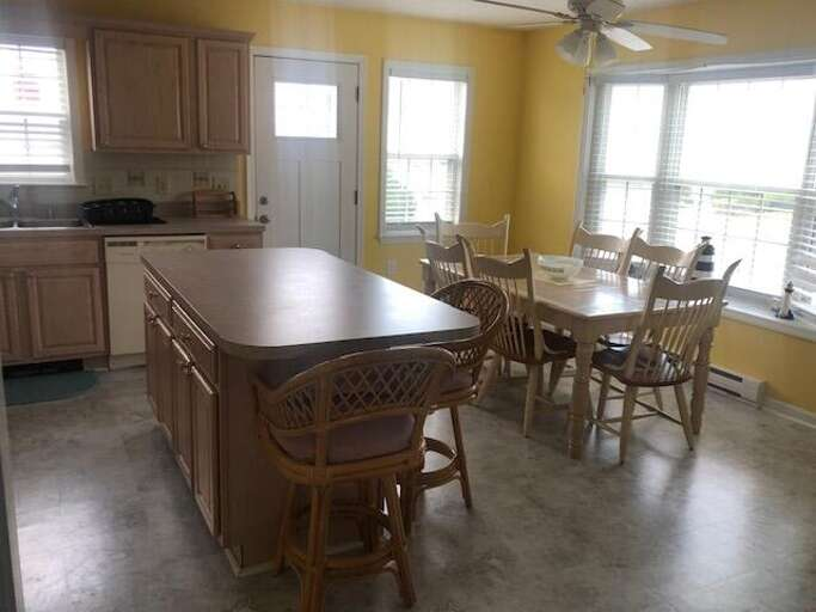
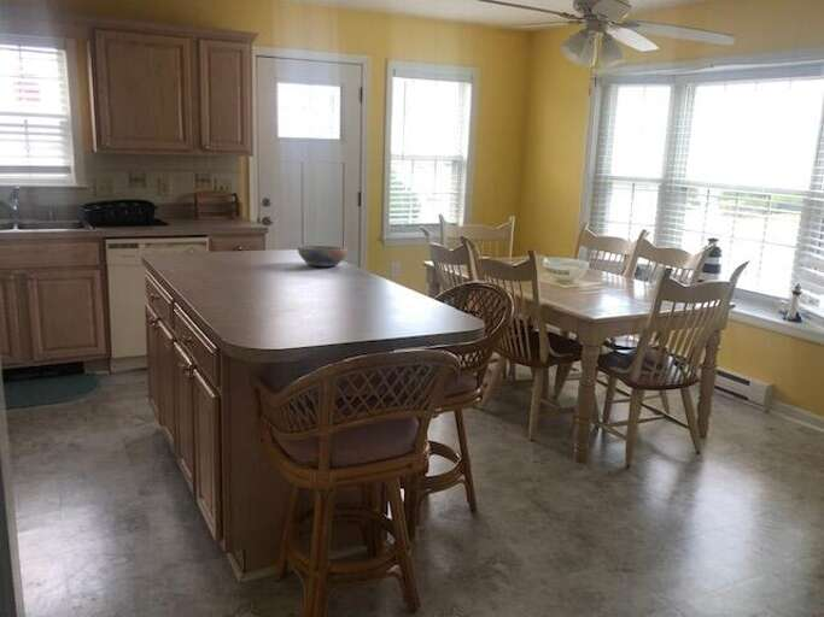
+ bowl [297,243,349,268]
